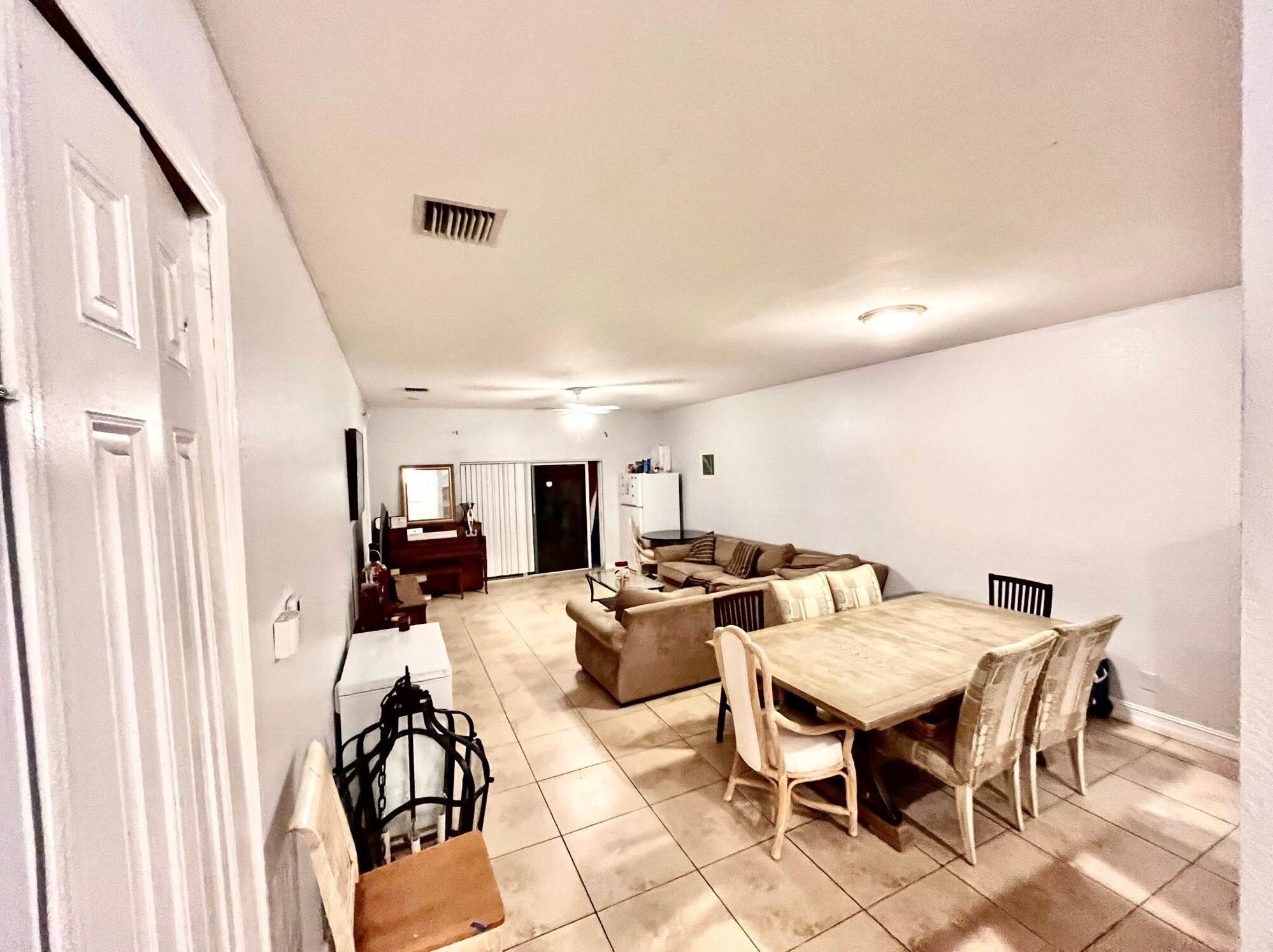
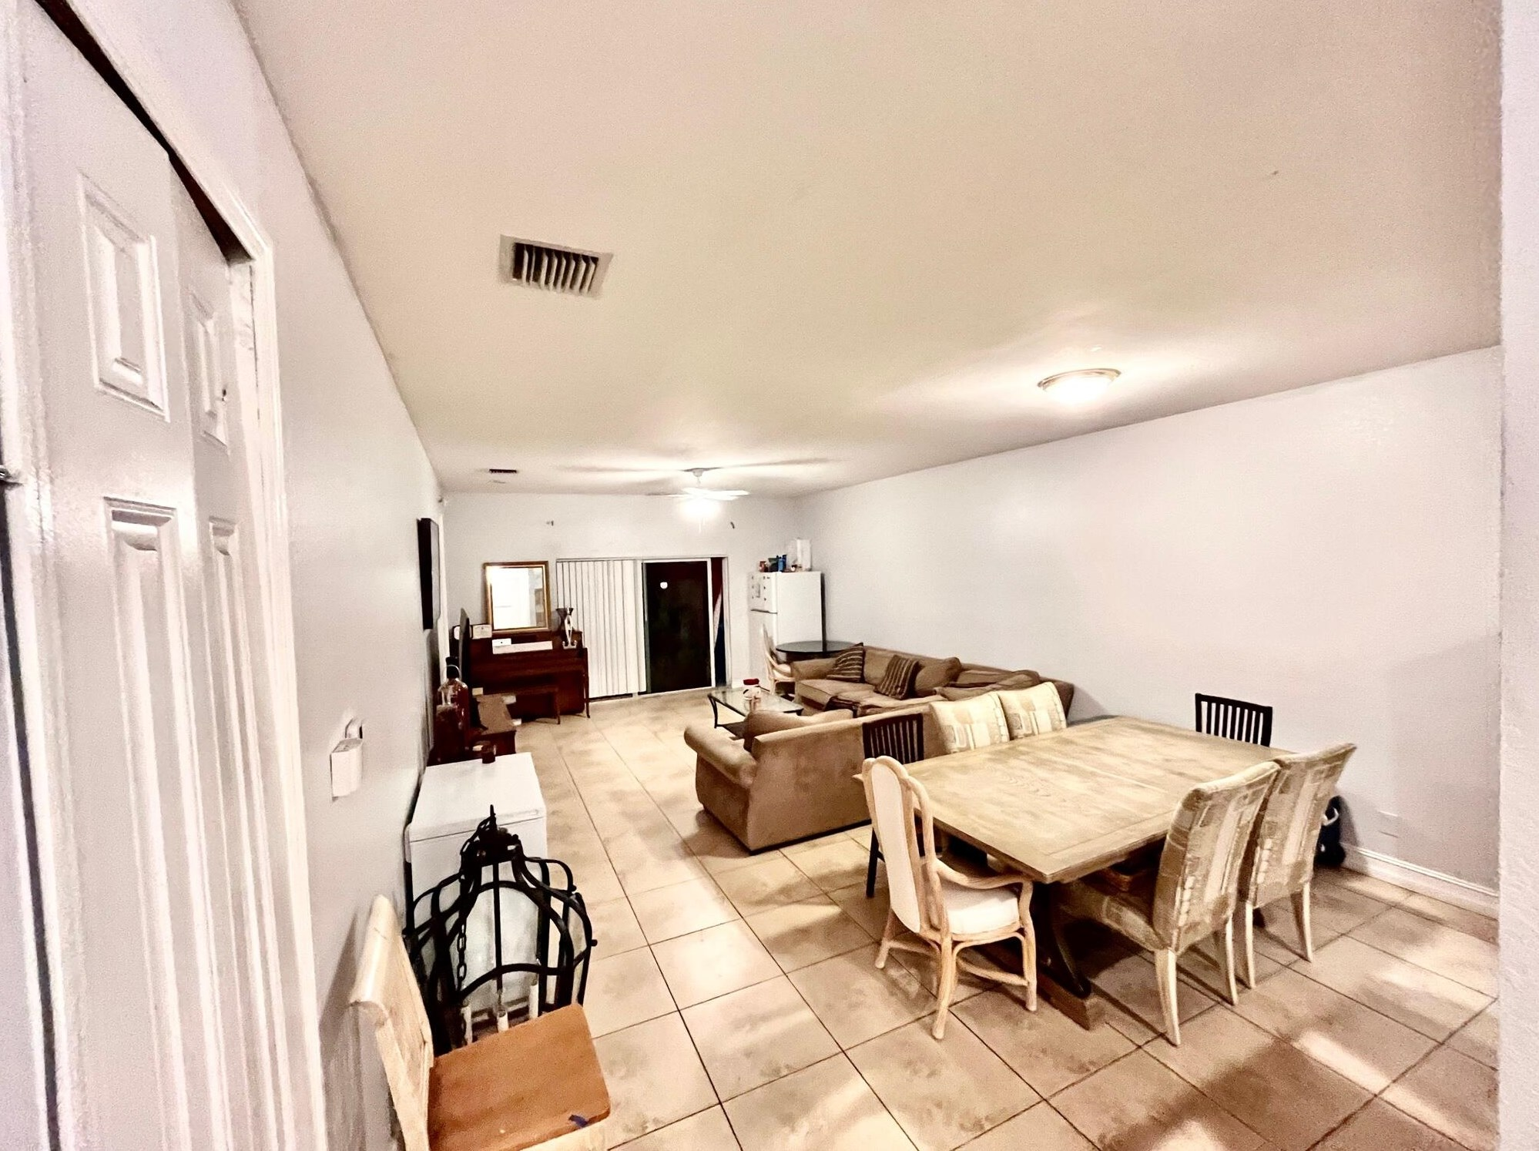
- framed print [698,449,719,480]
